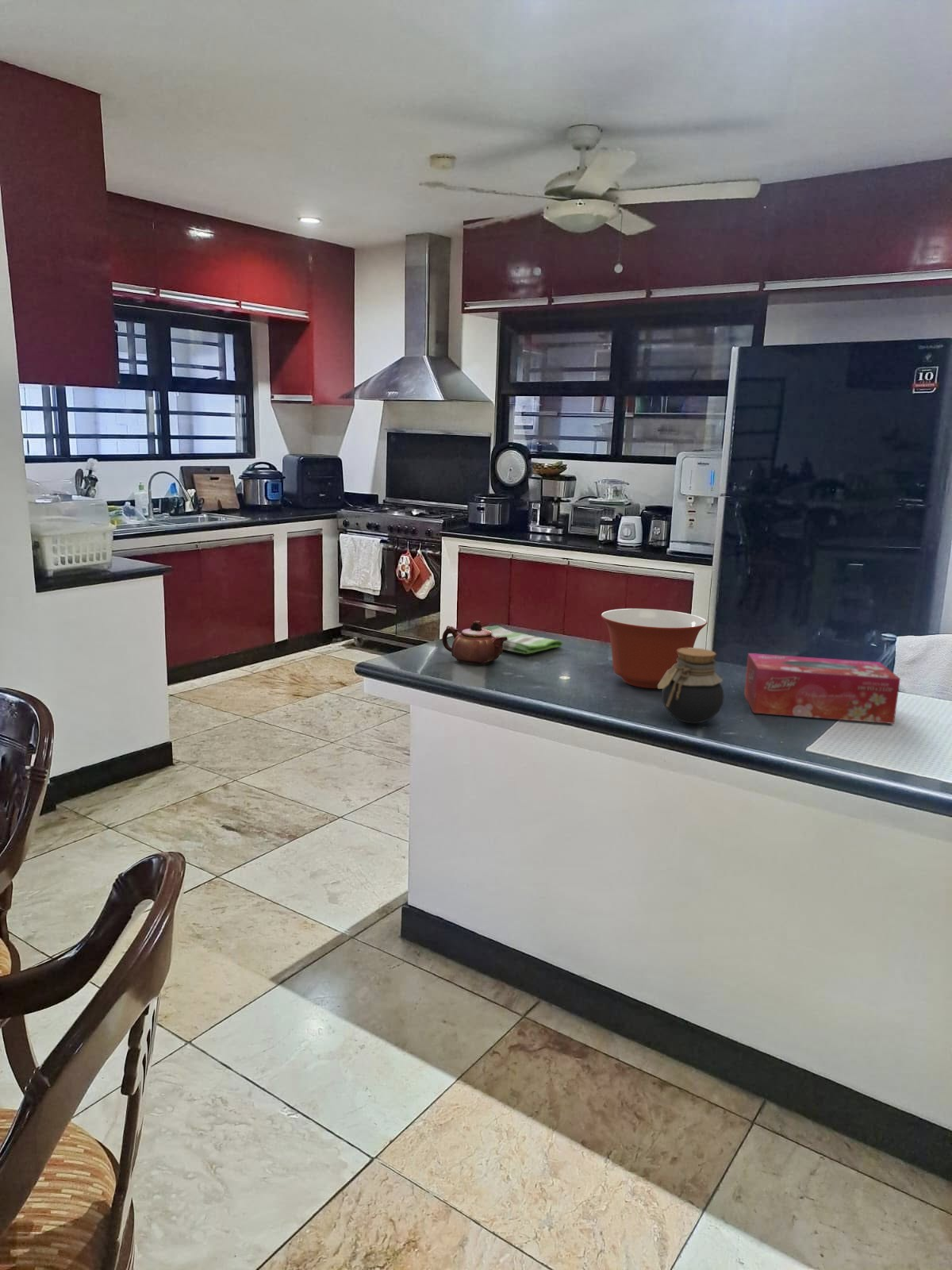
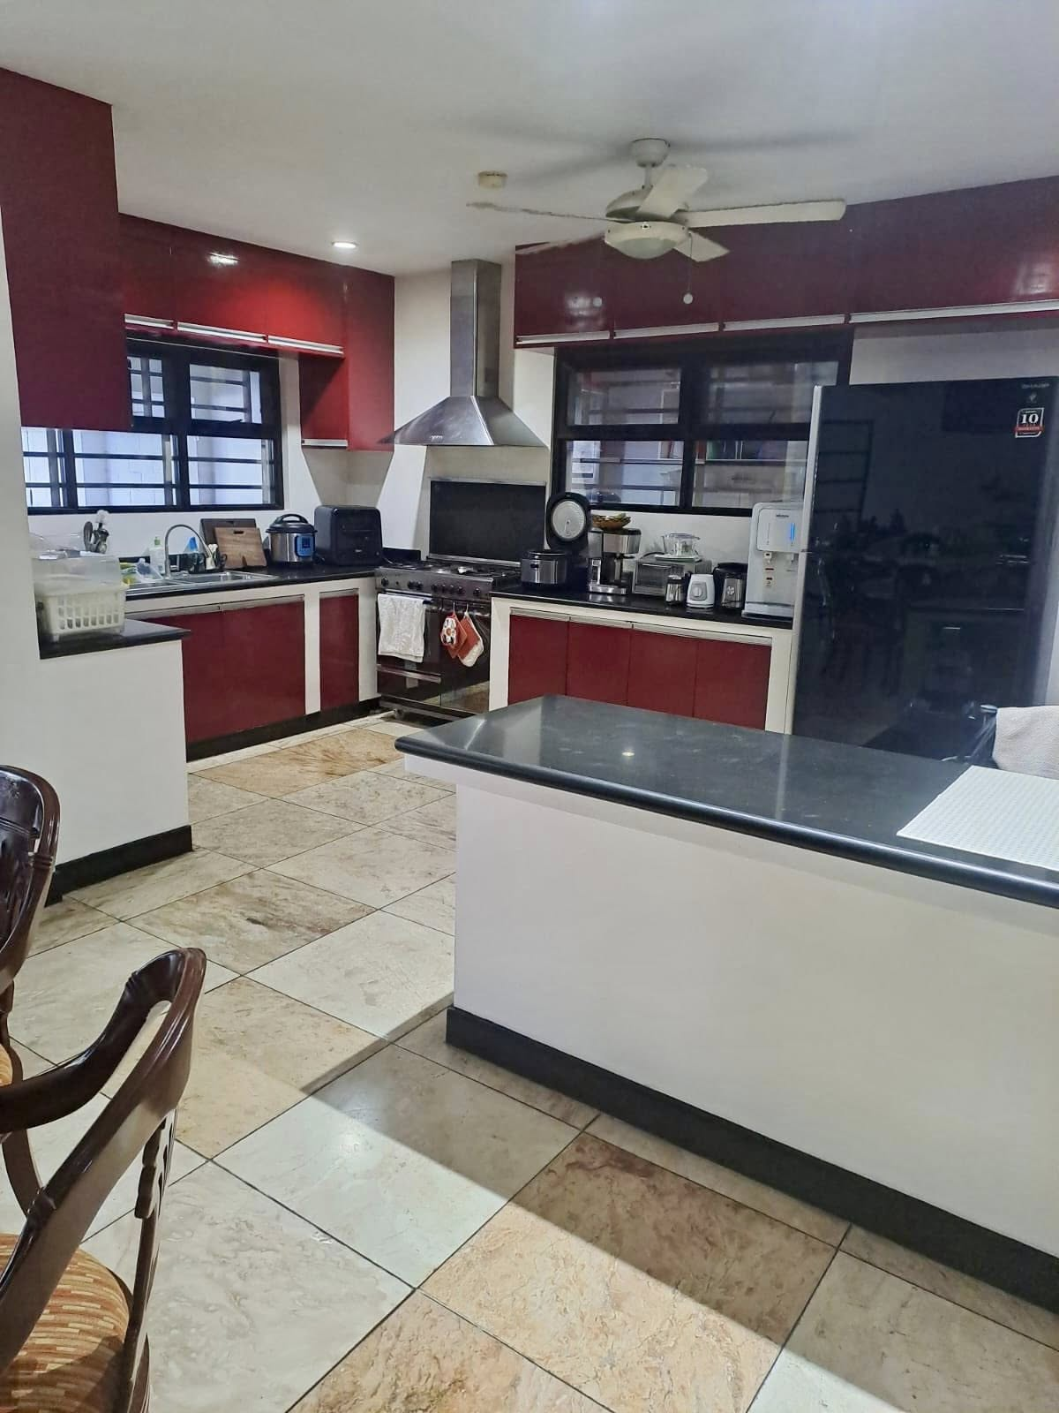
- mixing bowl [601,608,708,689]
- jar [658,647,725,724]
- dish towel [482,625,563,655]
- teapot [441,620,508,665]
- tissue box [743,652,901,725]
